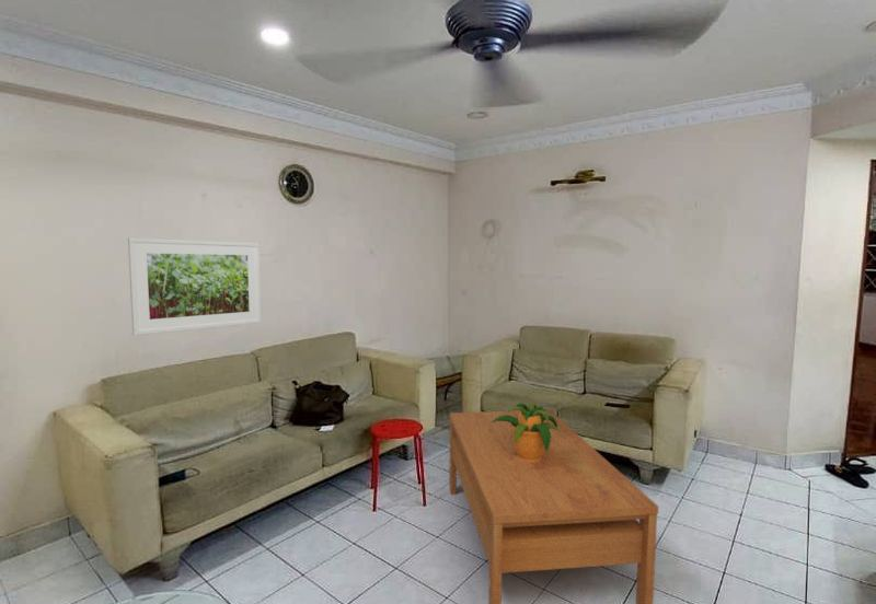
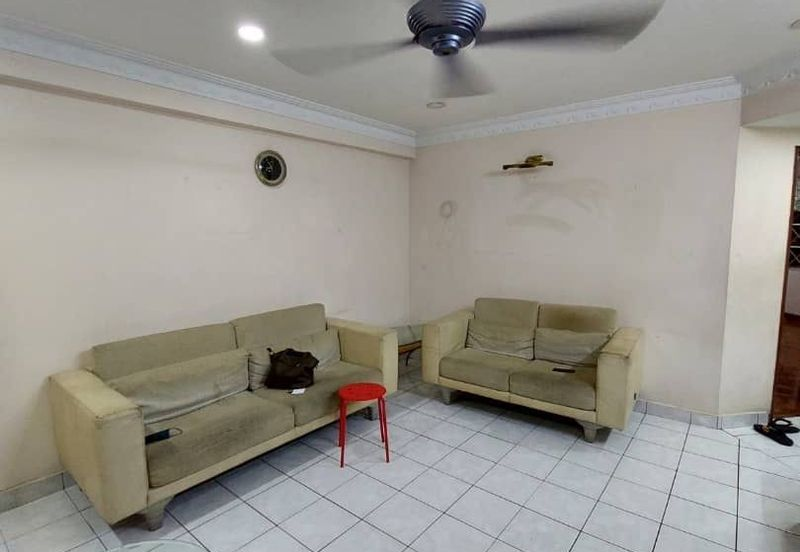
- potted plant [491,402,563,462]
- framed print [127,236,263,337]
- coffee table [448,409,659,604]
